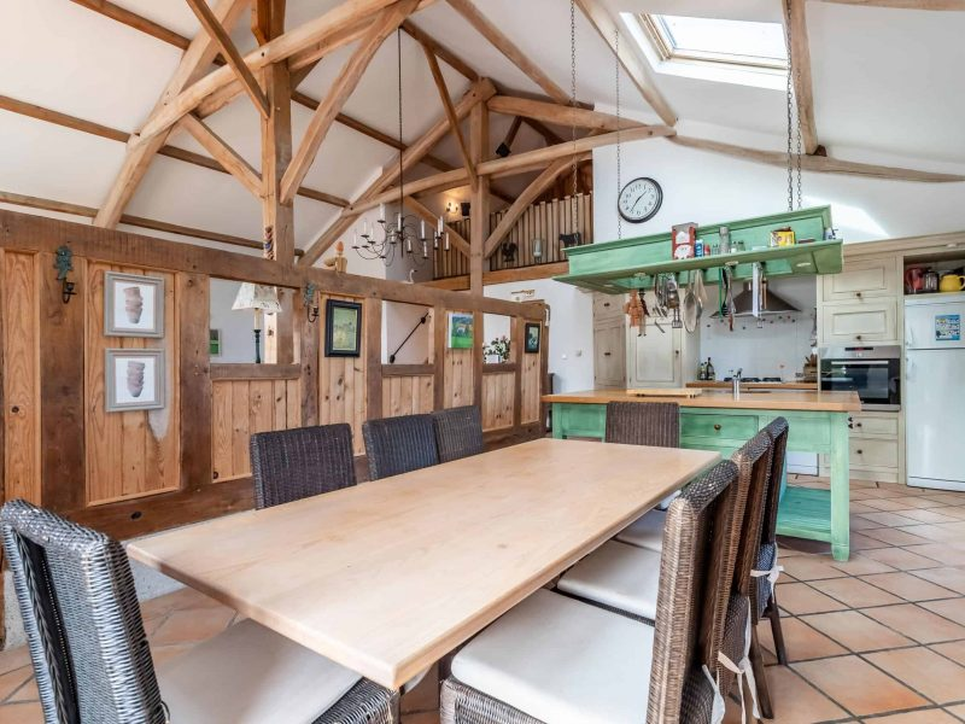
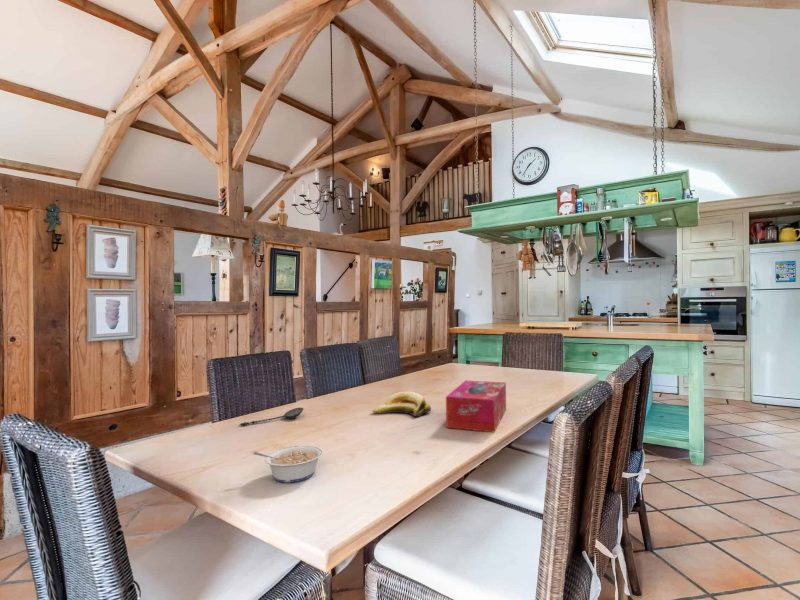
+ legume [253,445,324,483]
+ spoon [238,407,304,426]
+ tissue box [445,379,507,433]
+ banana [372,391,432,419]
